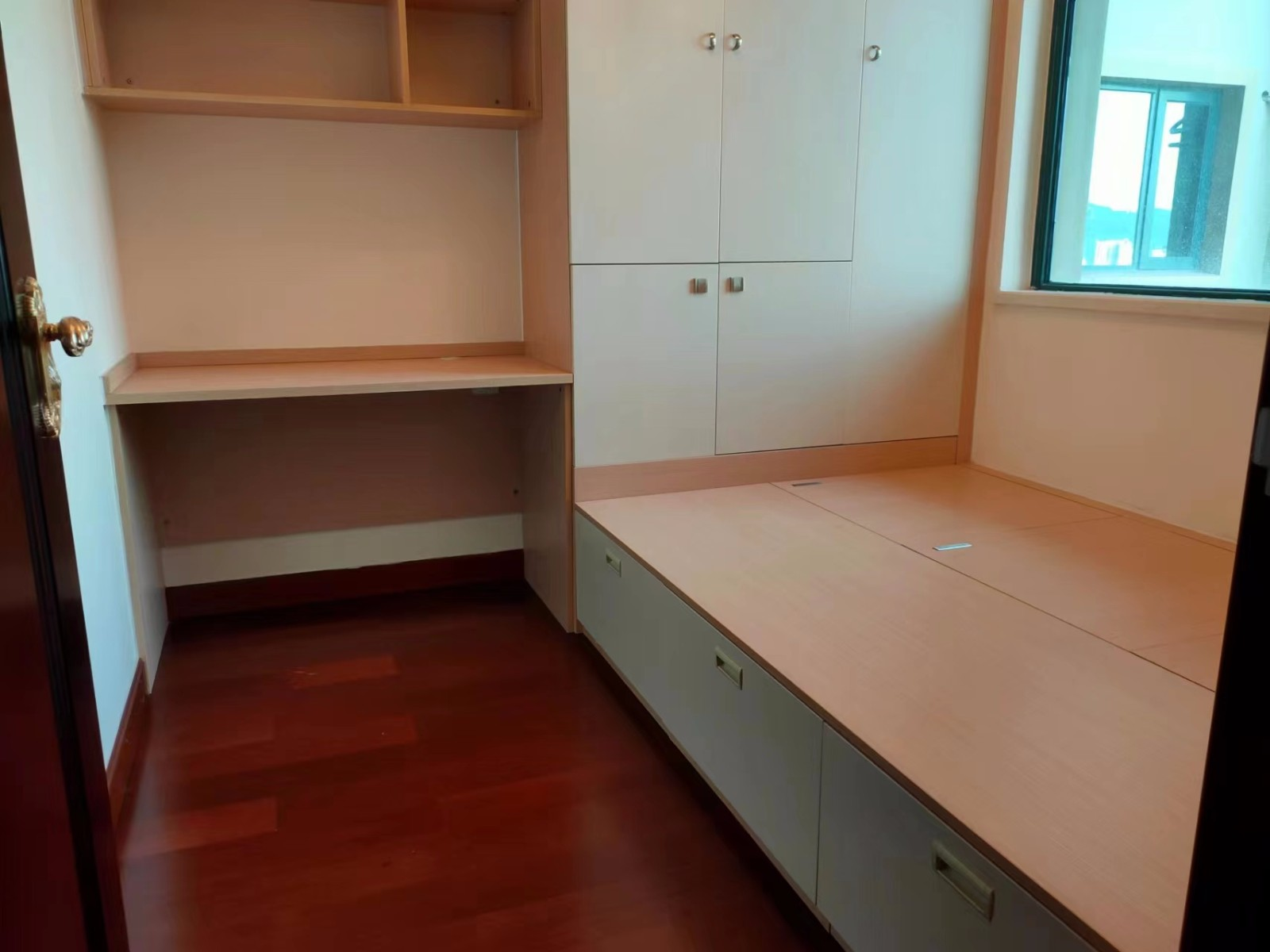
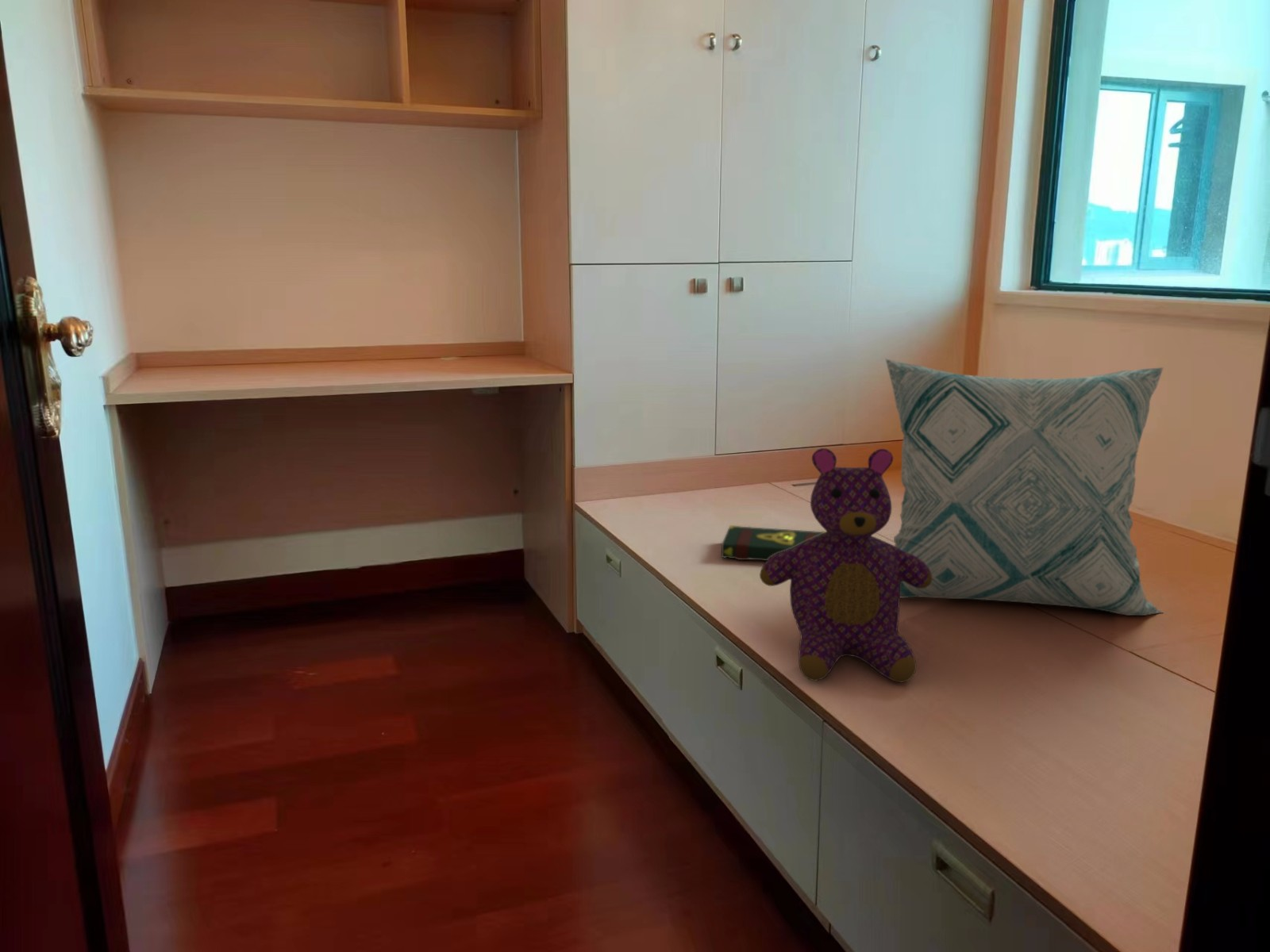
+ teddy bear [759,447,933,683]
+ decorative pillow [885,359,1164,616]
+ book [721,524,826,562]
